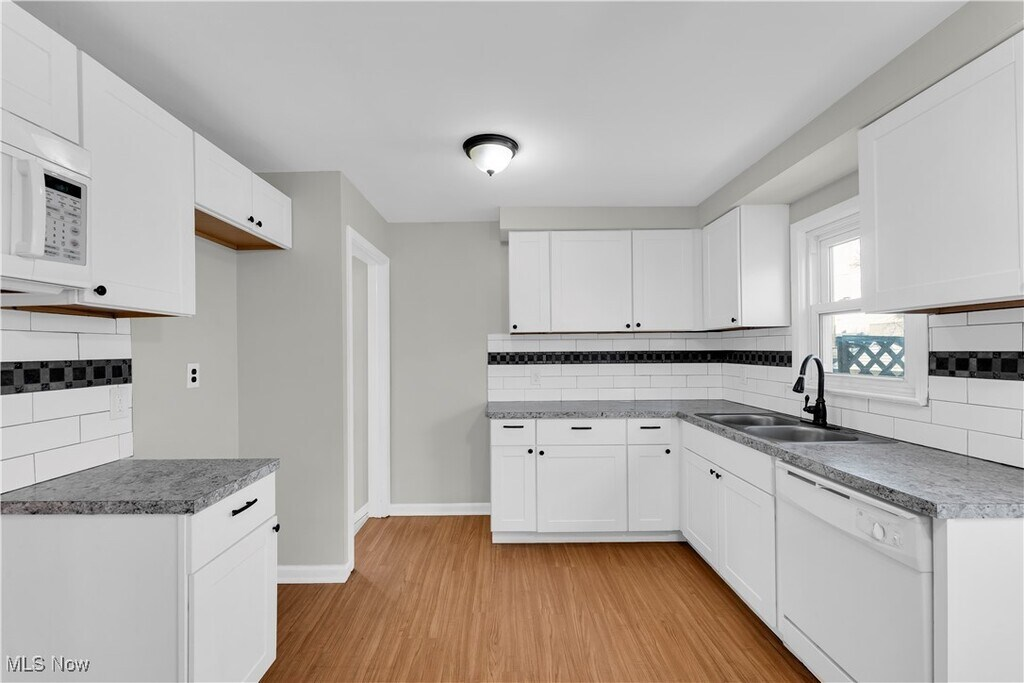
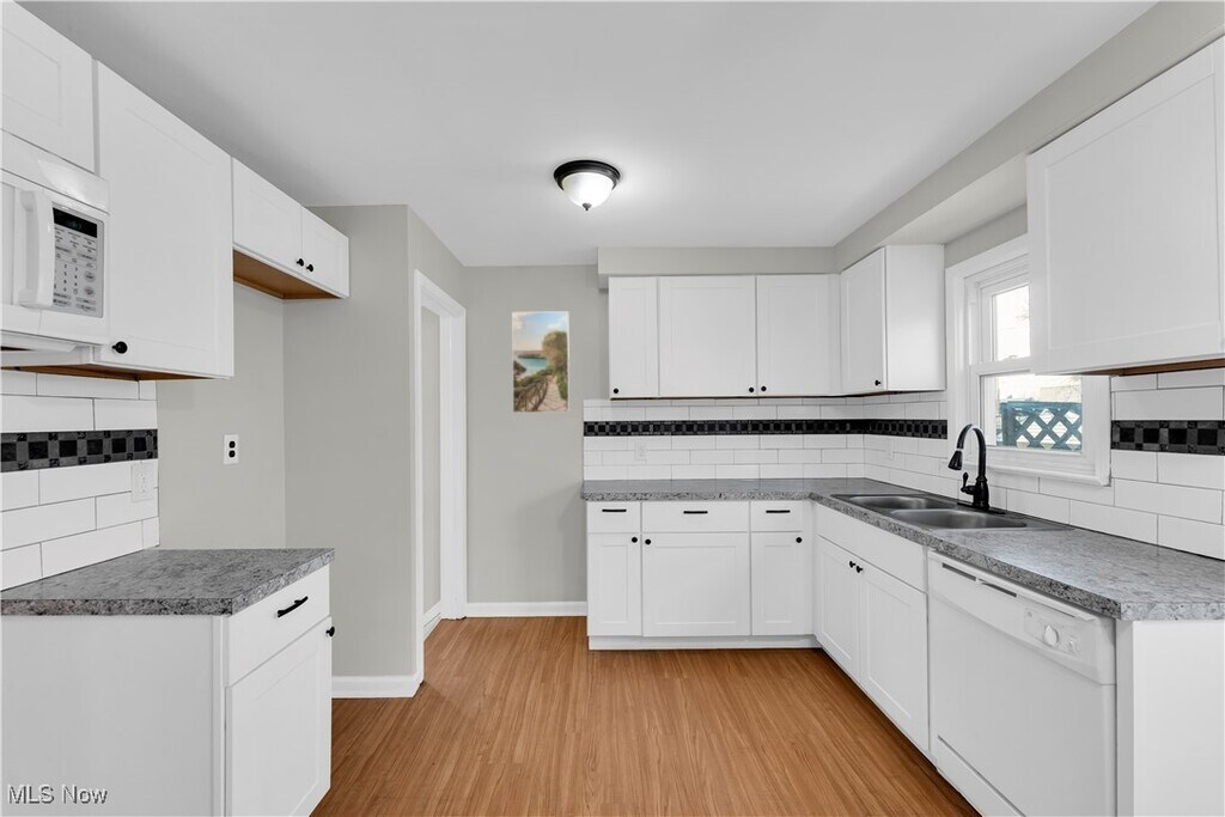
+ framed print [511,311,571,414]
